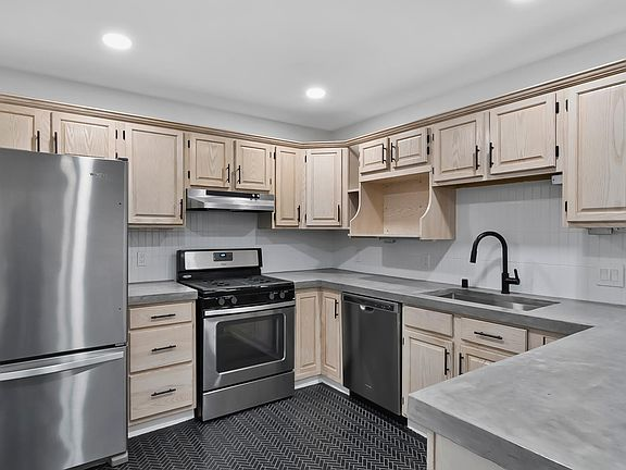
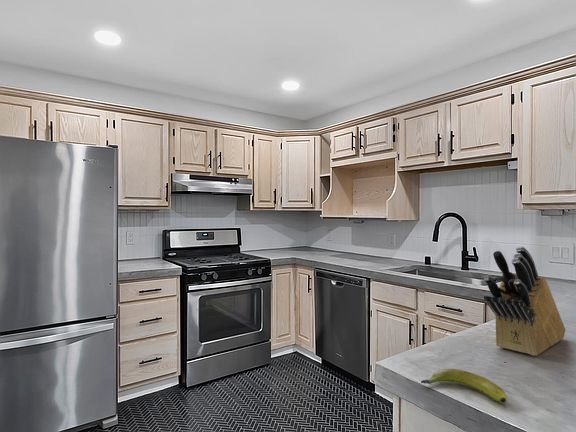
+ knife block [483,246,566,357]
+ banana [420,368,508,404]
